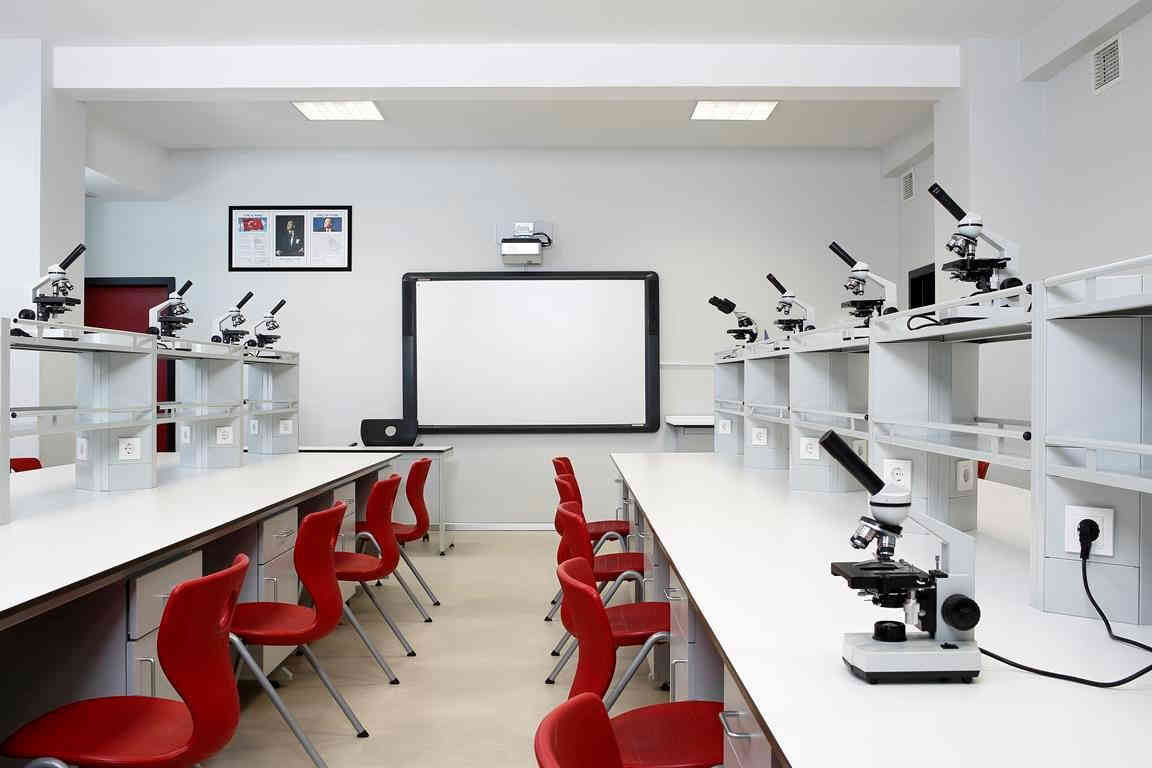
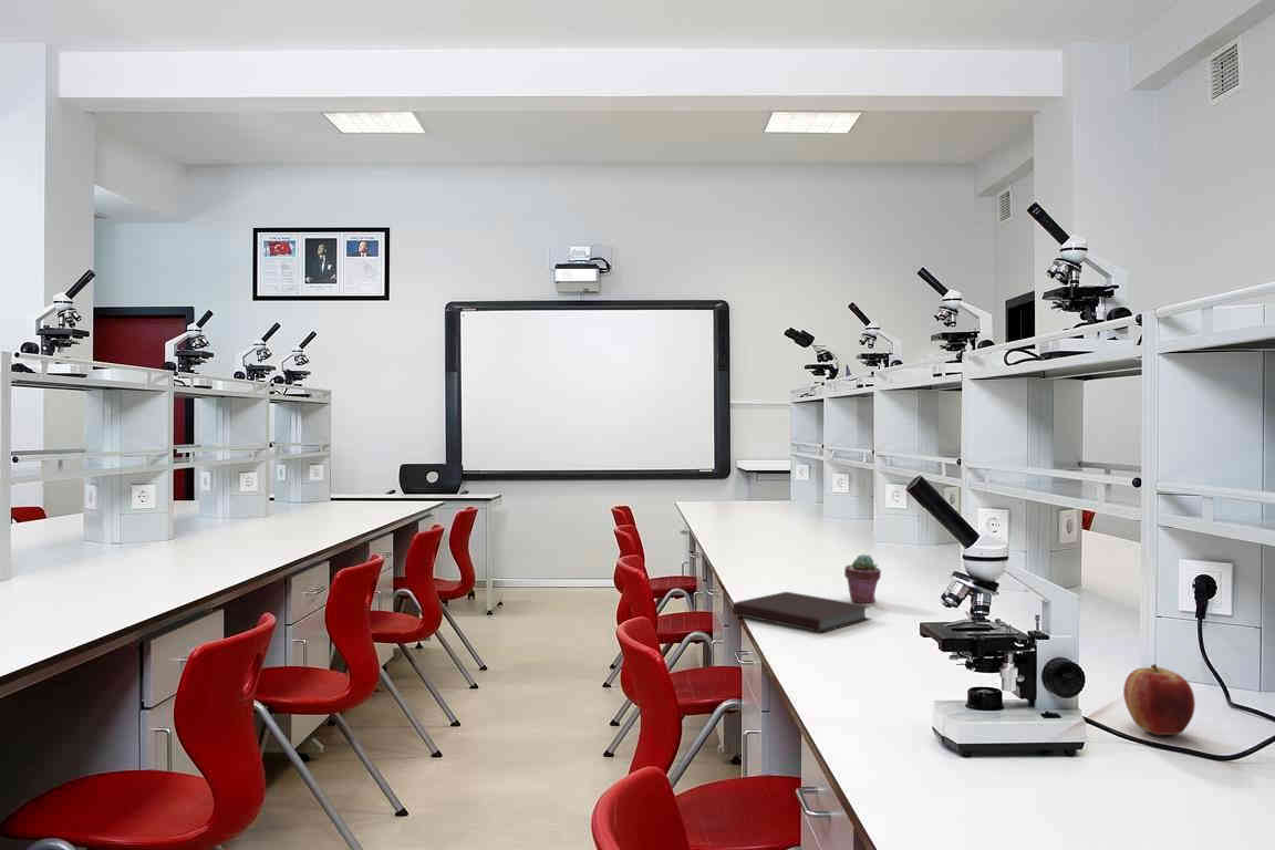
+ potted succulent [843,553,882,604]
+ apple [1122,663,1196,736]
+ notebook [732,591,873,633]
